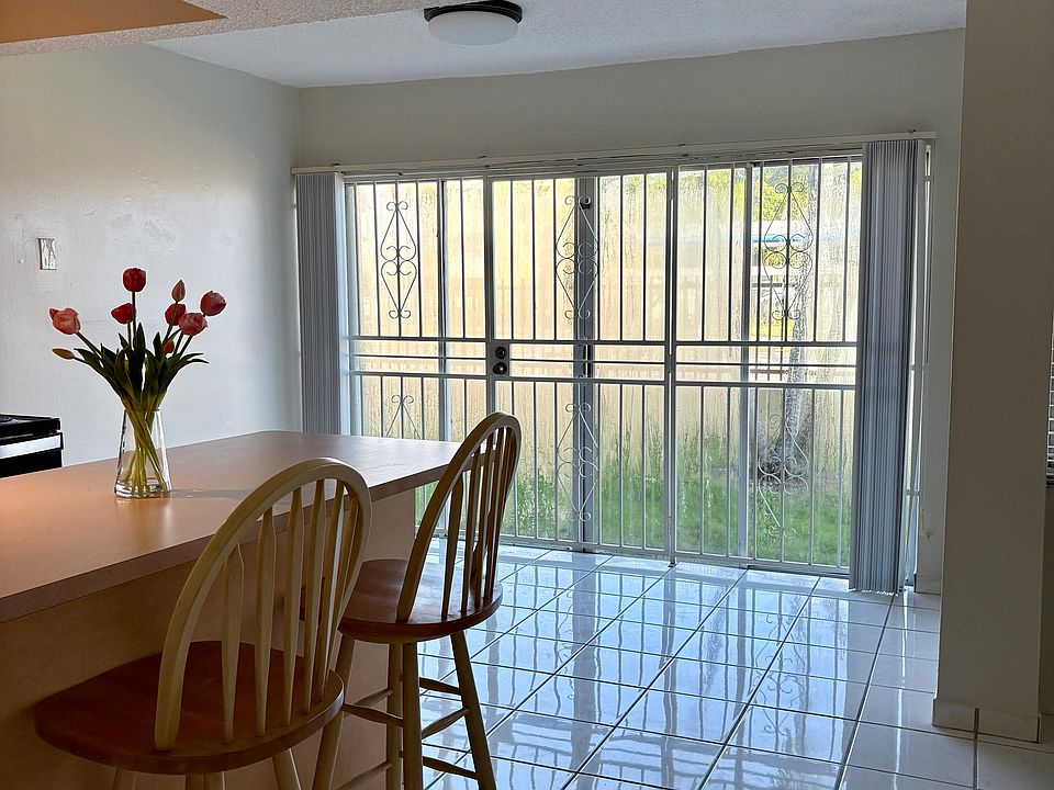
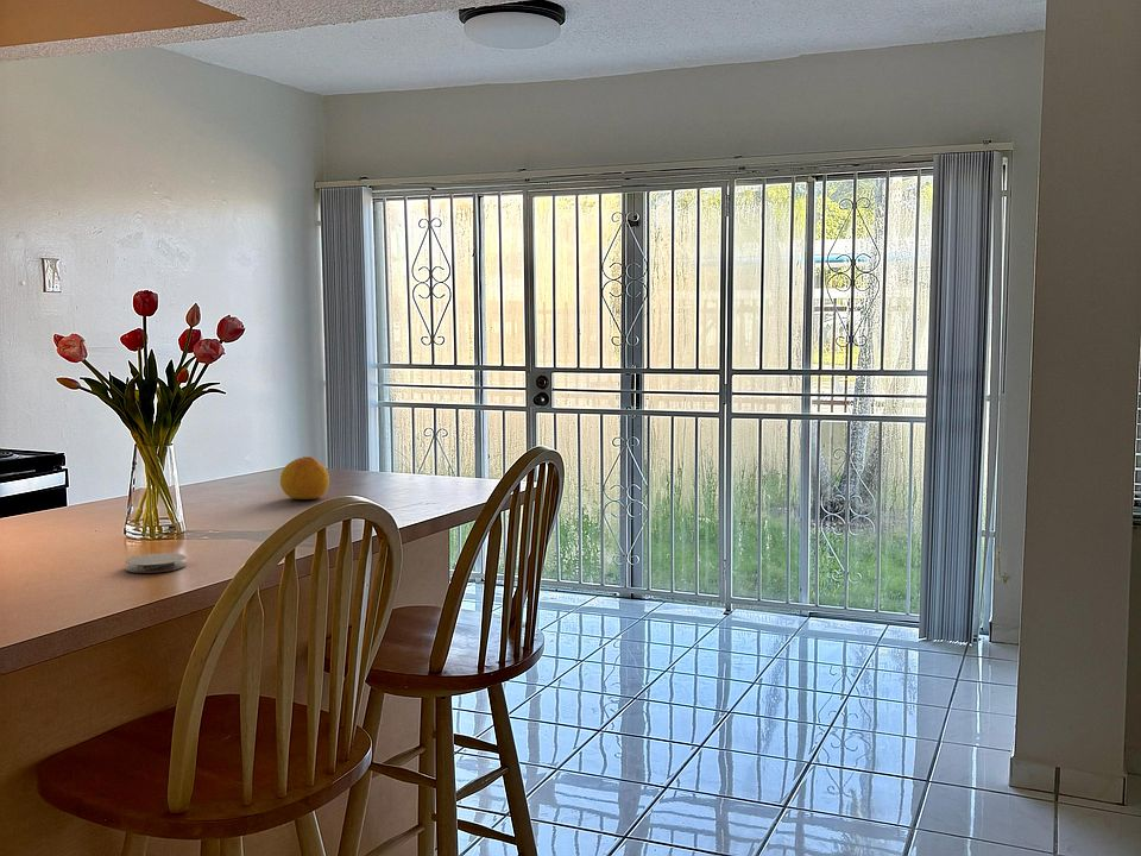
+ coaster [124,552,188,574]
+ fruit [279,455,330,501]
